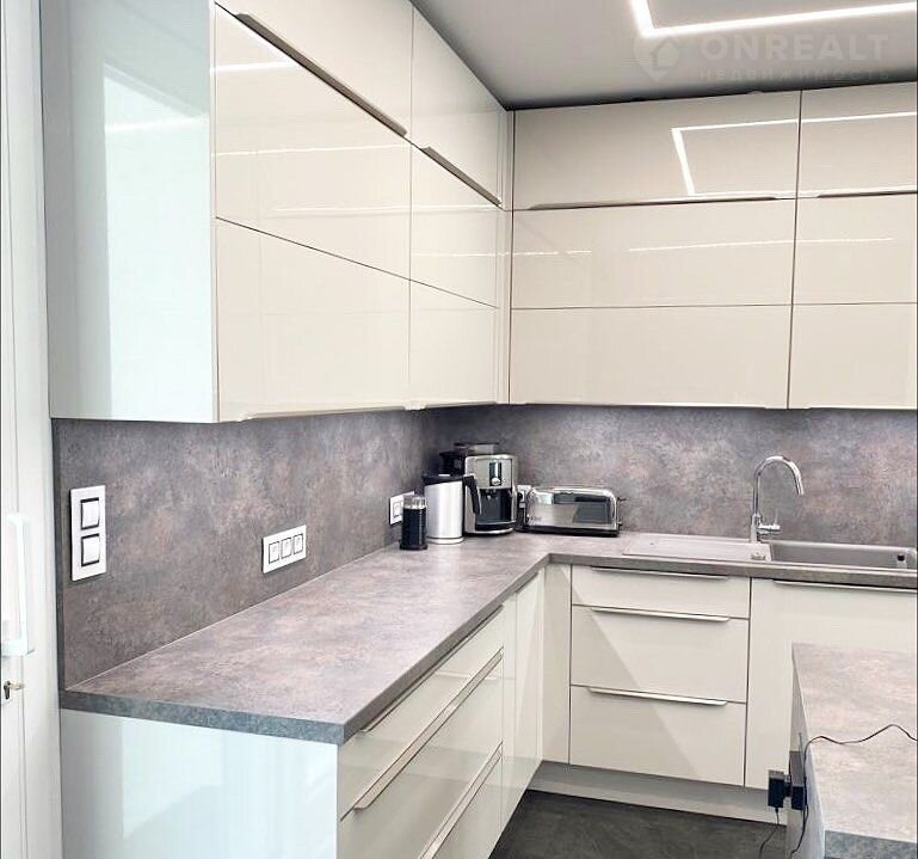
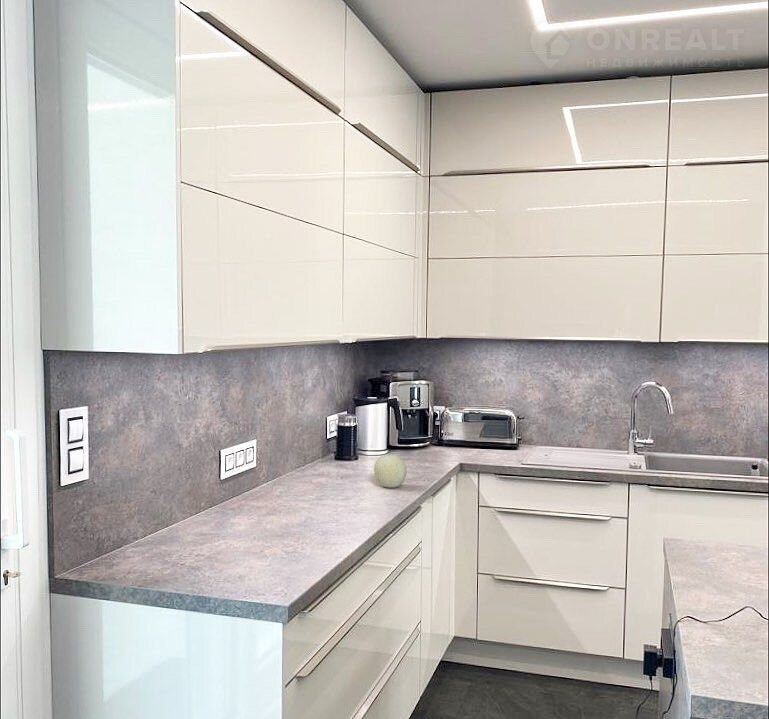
+ fruit [373,453,408,489]
